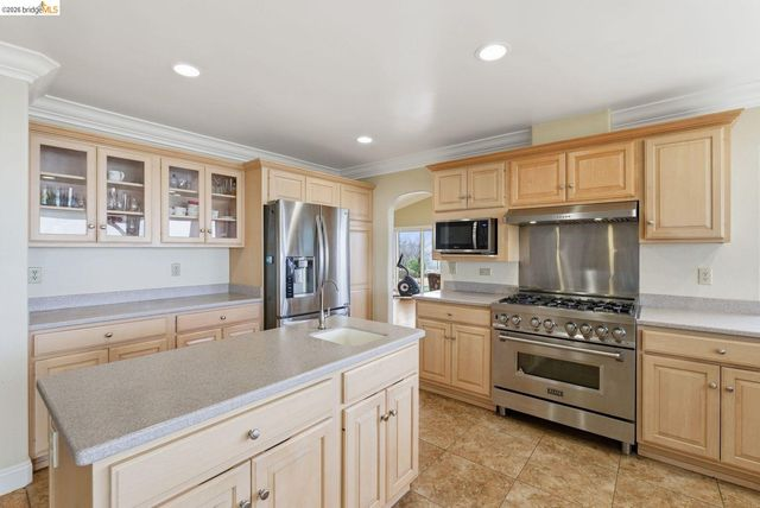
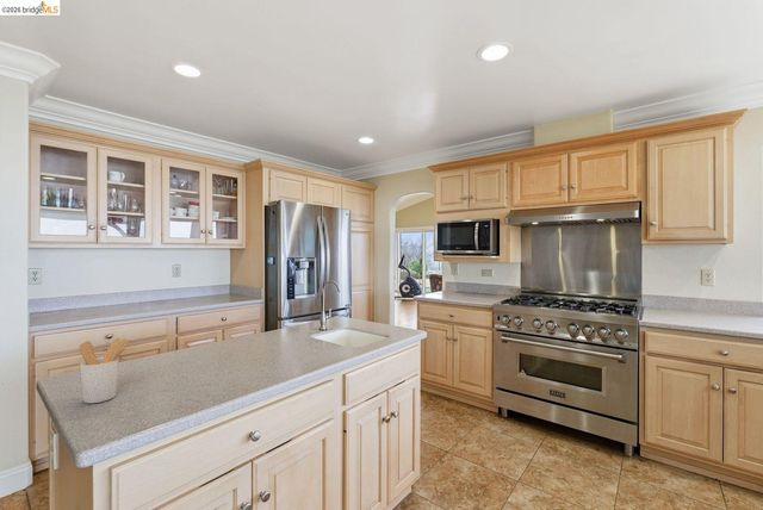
+ utensil holder [77,337,130,404]
